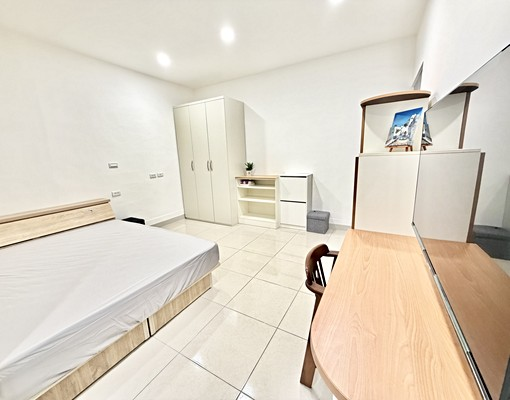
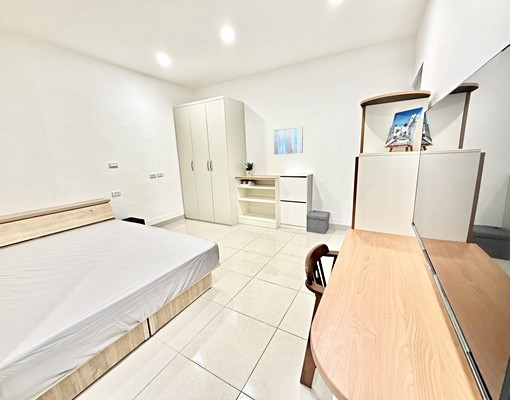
+ wall art [273,126,304,155]
